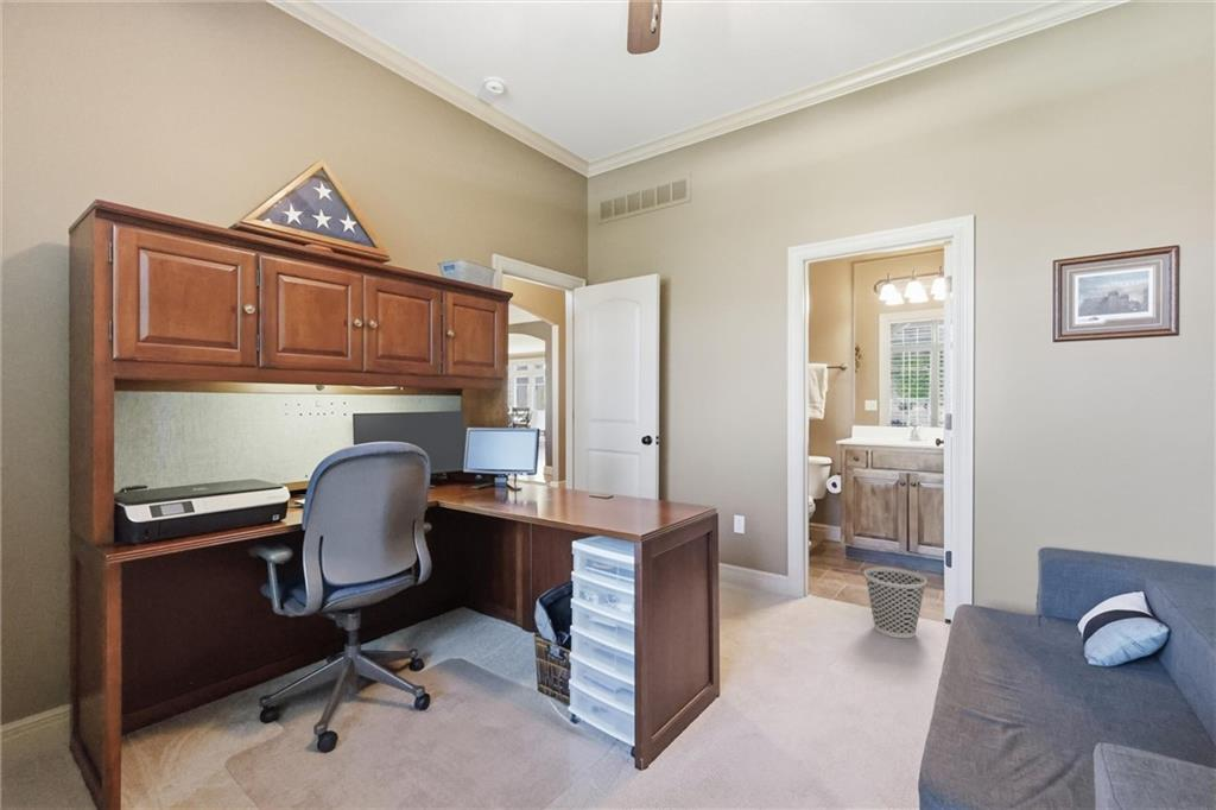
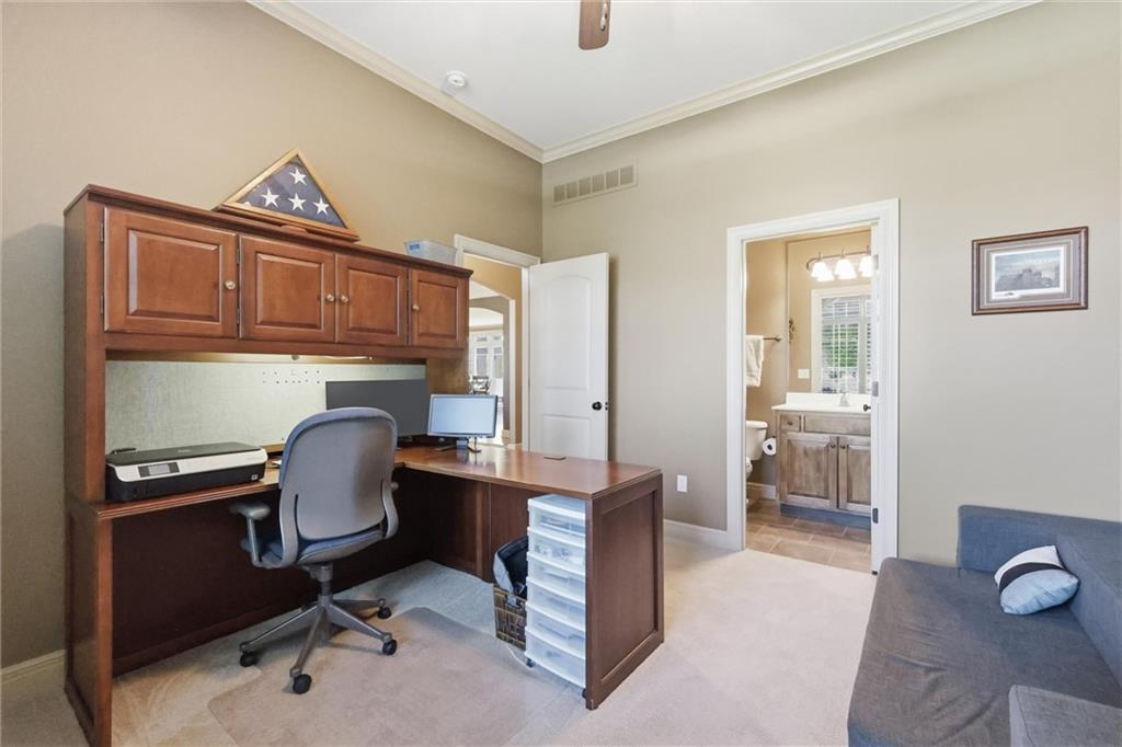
- wastebasket [863,567,929,639]
